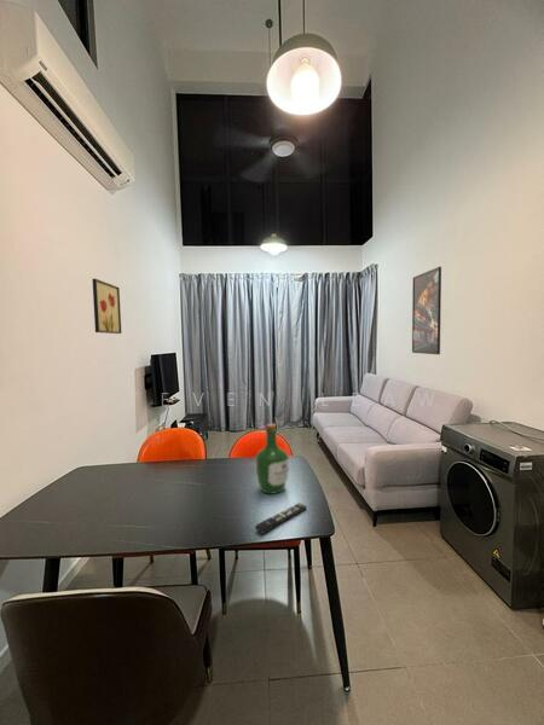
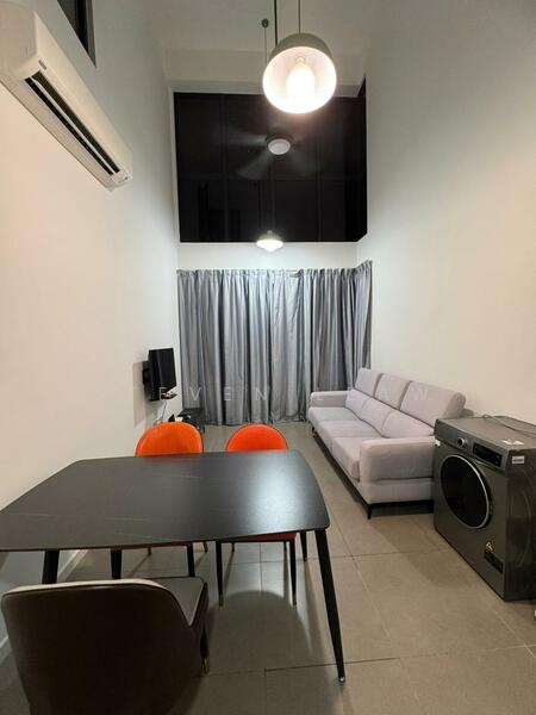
- wine bottle [254,423,290,495]
- remote control [254,501,308,535]
- wall art [92,278,122,335]
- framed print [411,266,442,355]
